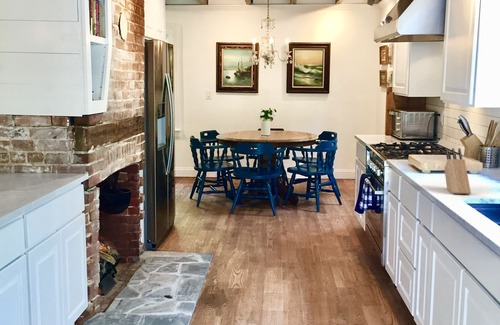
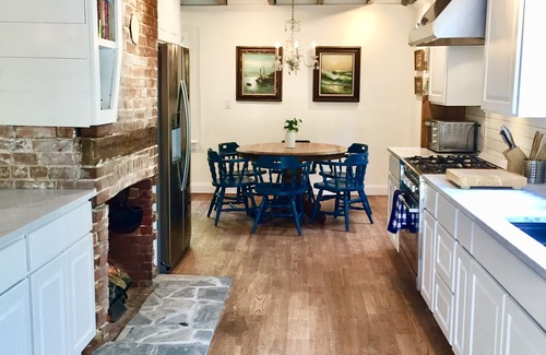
- knife block [443,147,472,195]
